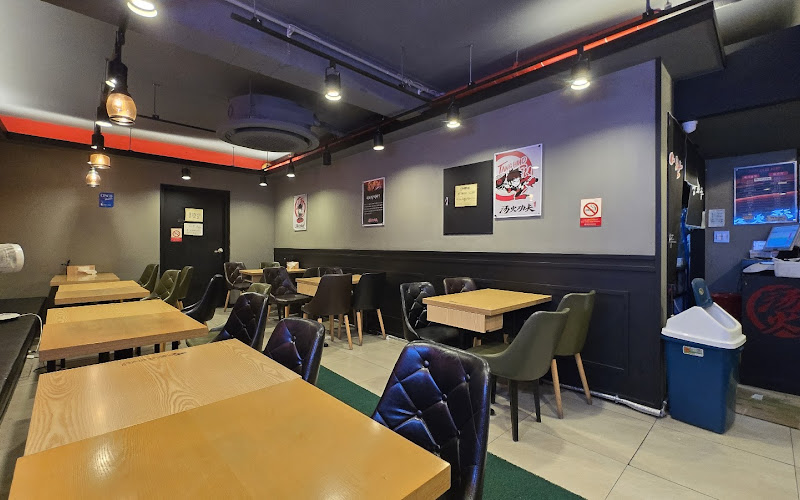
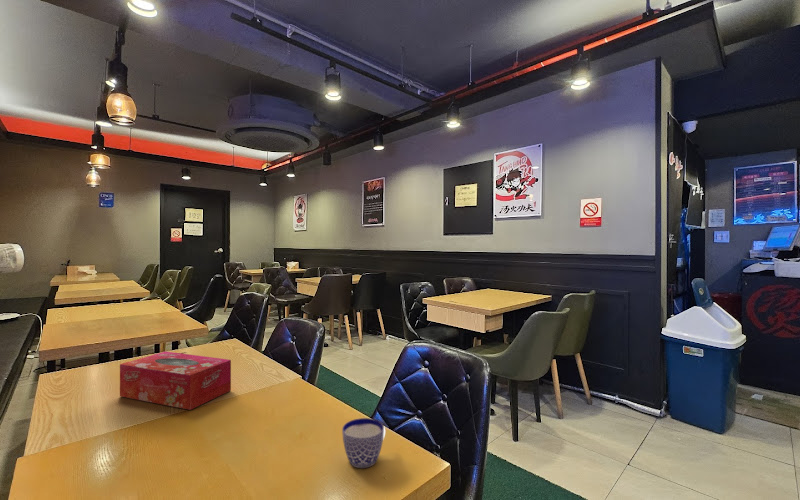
+ tissue box [119,350,232,411]
+ cup [341,417,386,469]
